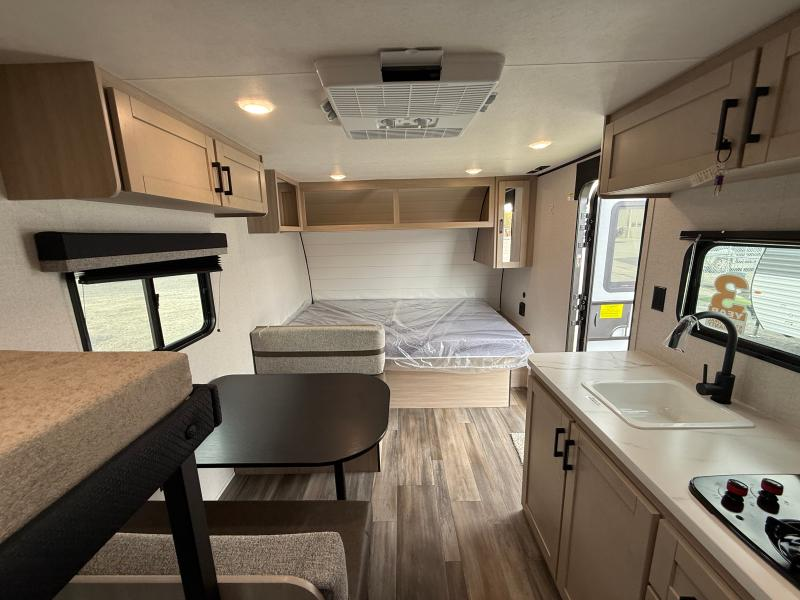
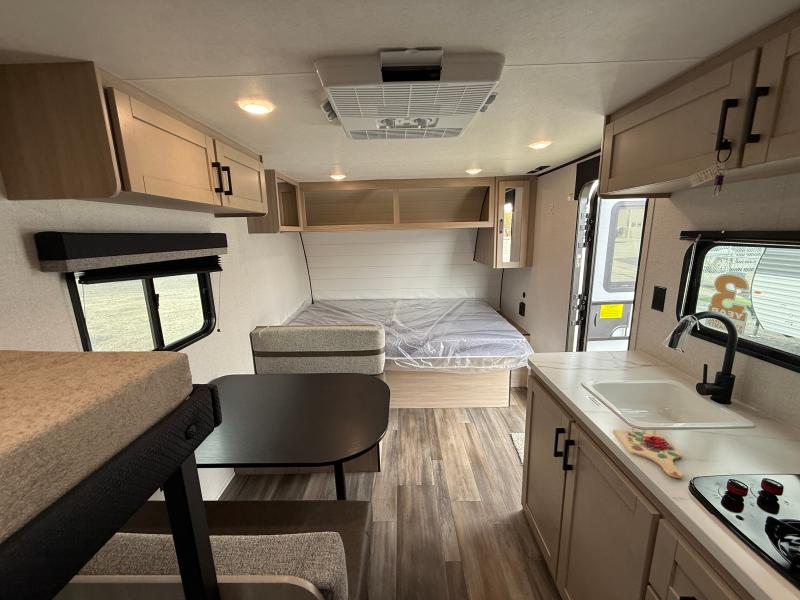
+ cutting board [612,427,684,479]
